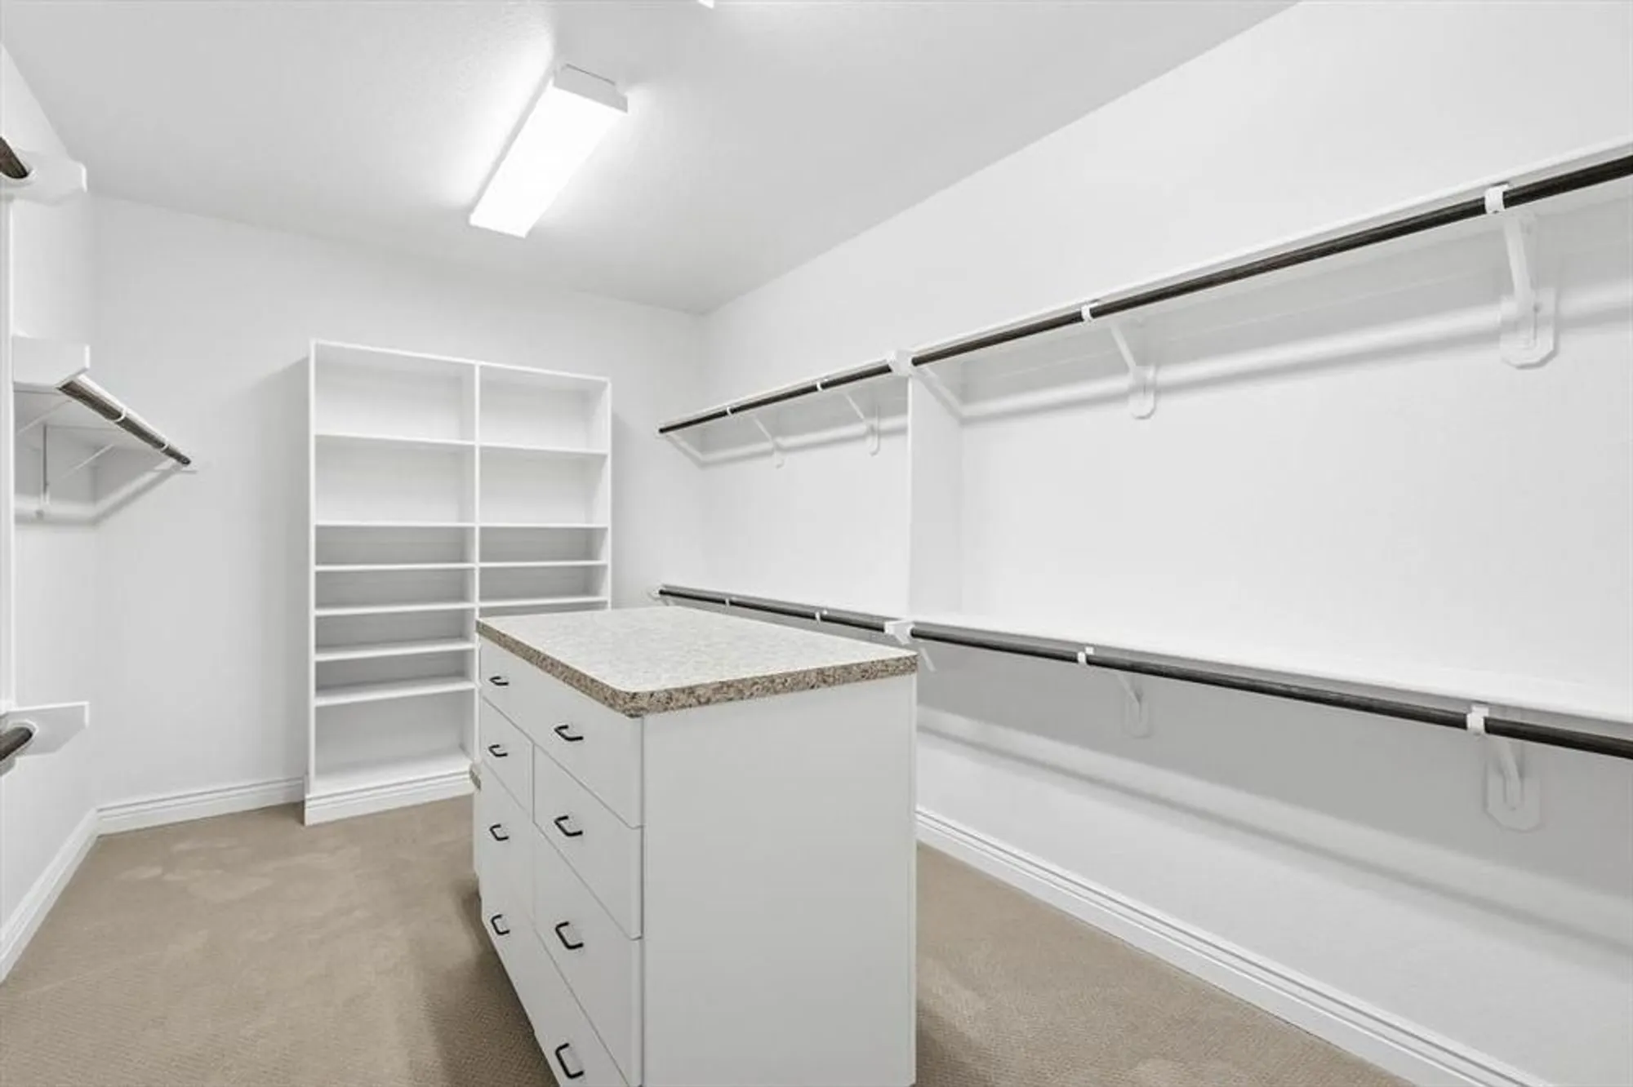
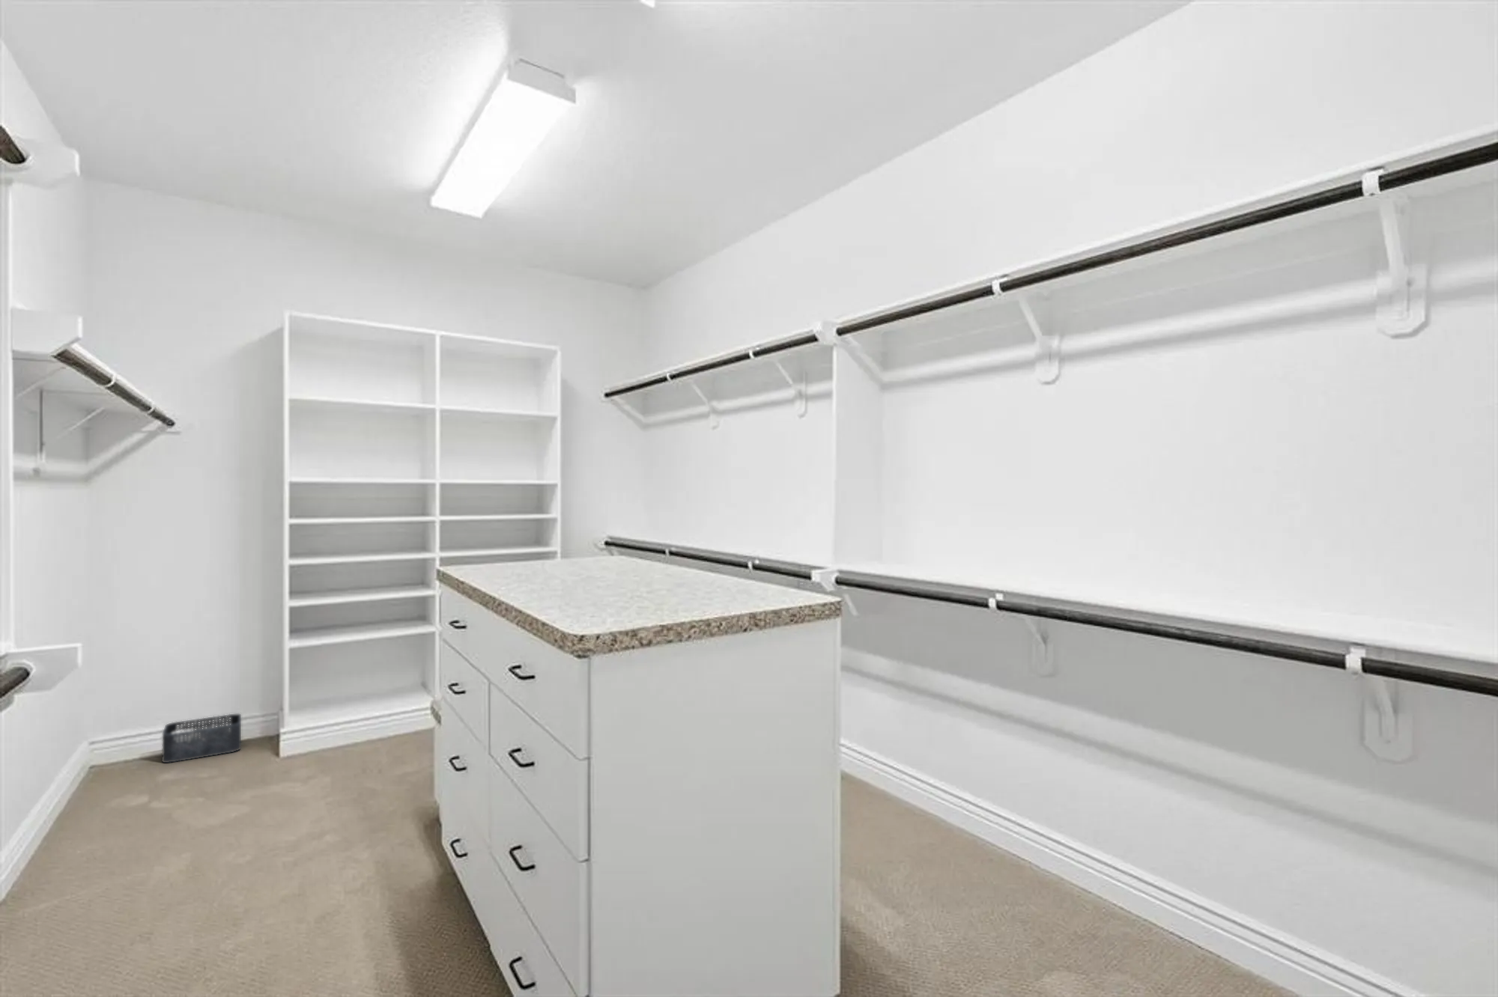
+ storage bin [161,713,242,763]
